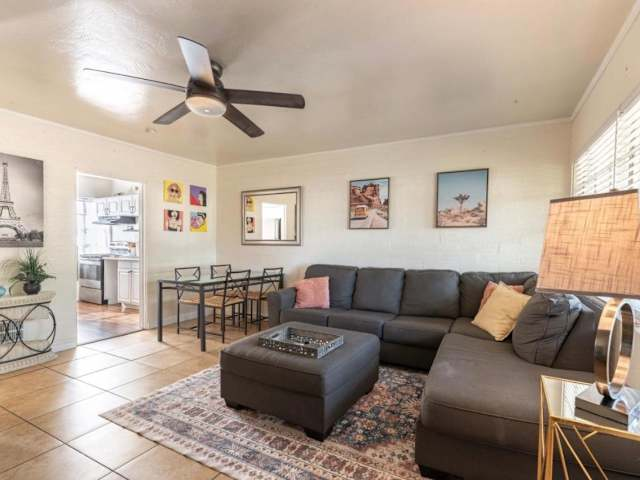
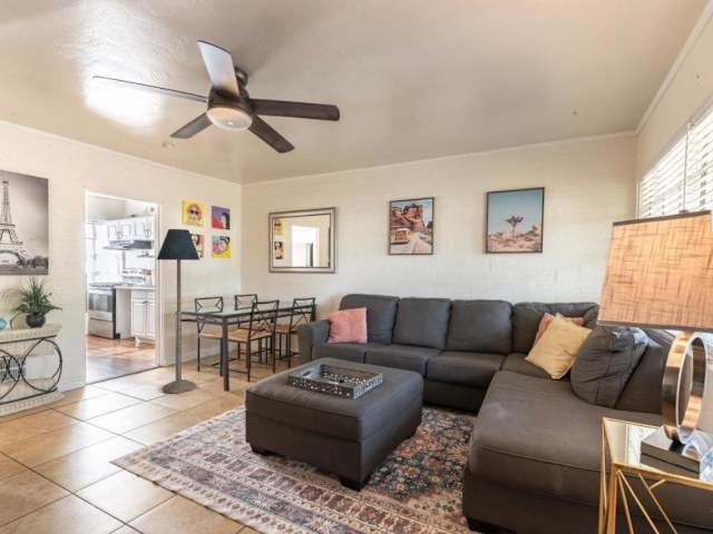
+ floor lamp [156,228,201,395]
